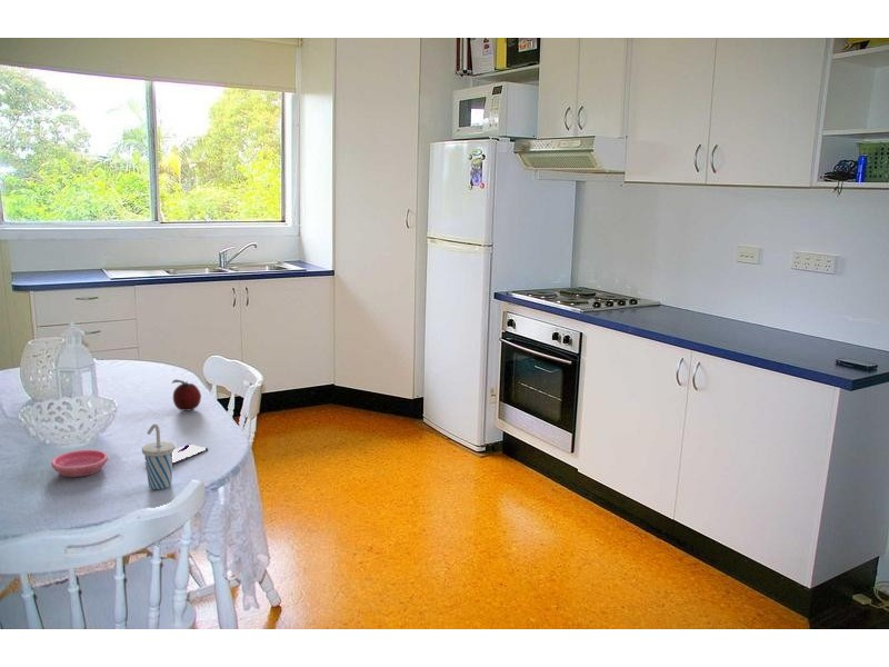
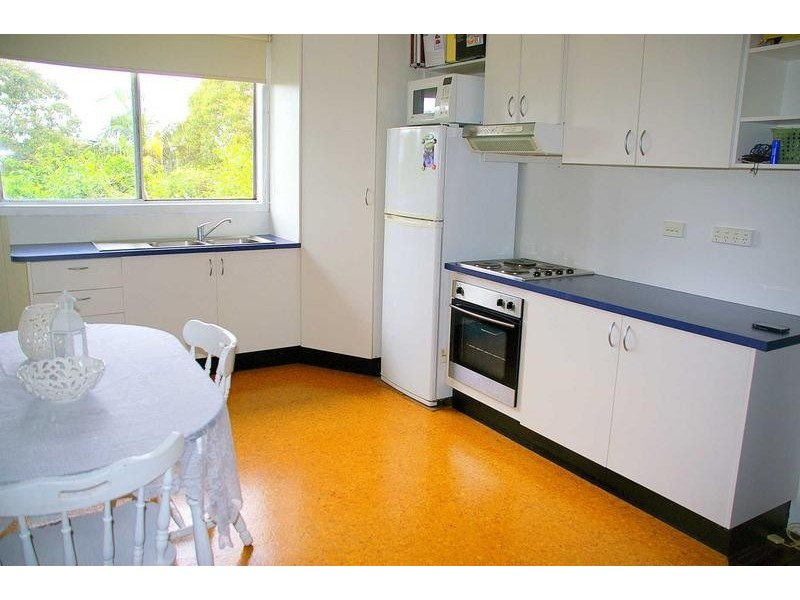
- smartphone [143,444,209,466]
- cup [141,422,177,490]
- fruit [171,379,202,412]
- saucer [50,449,109,478]
